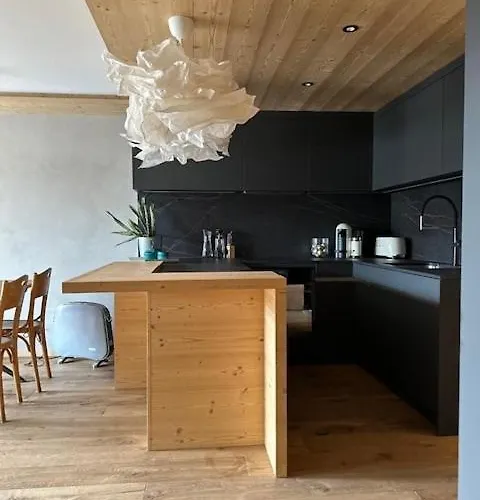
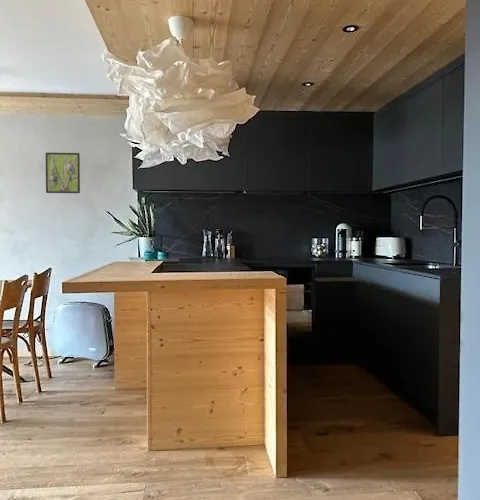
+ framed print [45,152,81,194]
